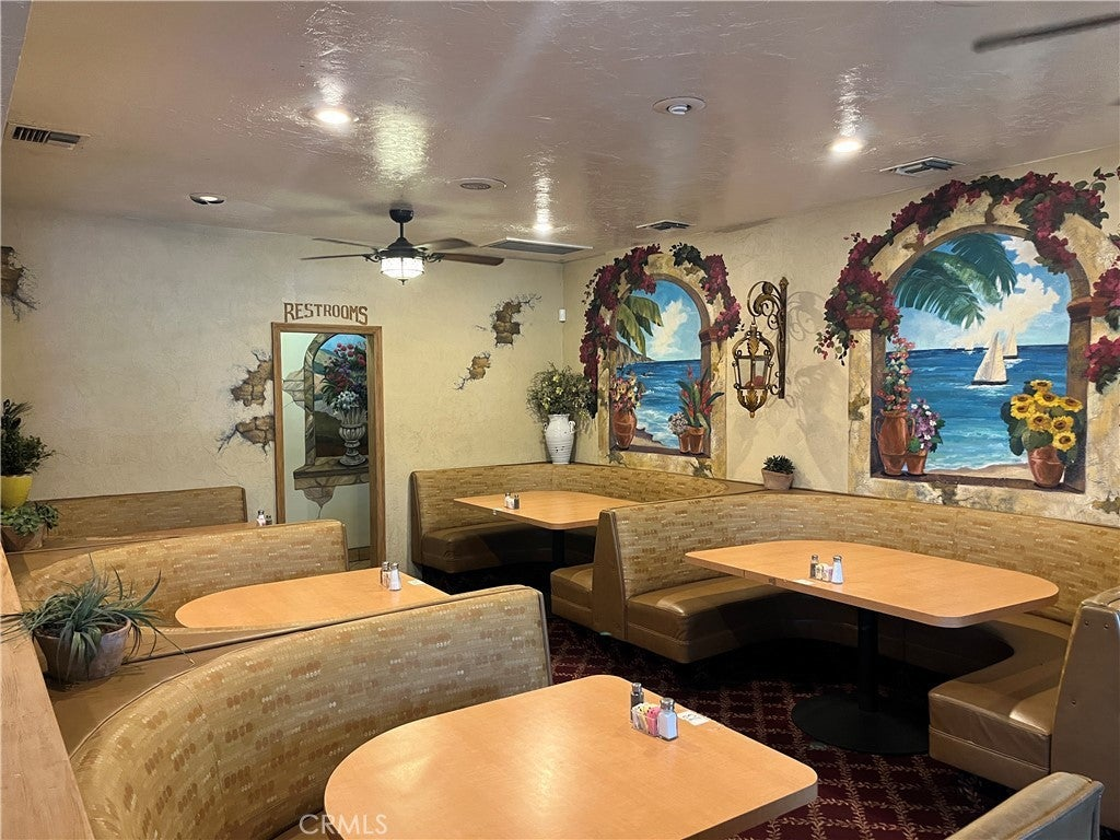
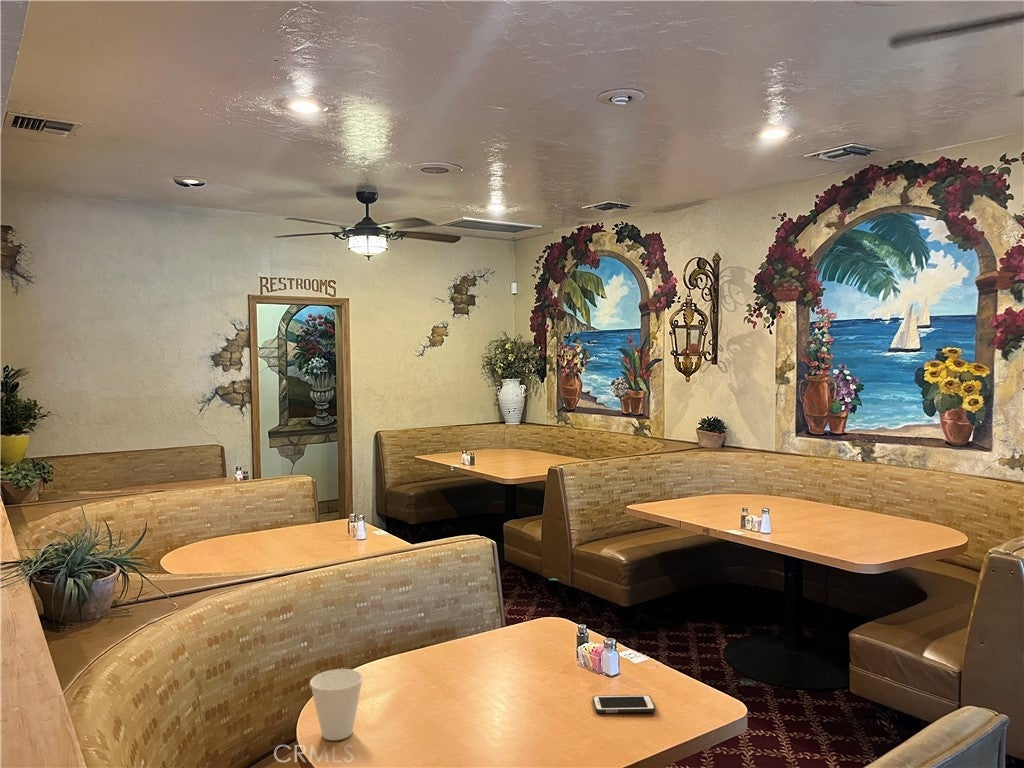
+ cell phone [592,694,656,714]
+ cup [309,668,364,741]
